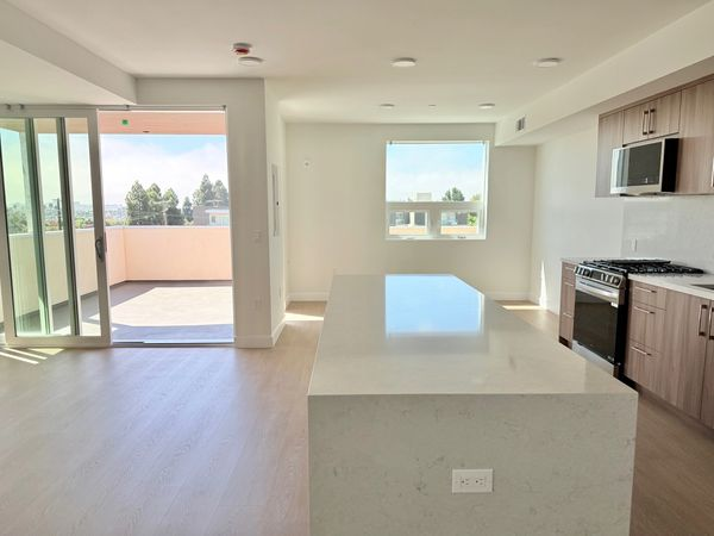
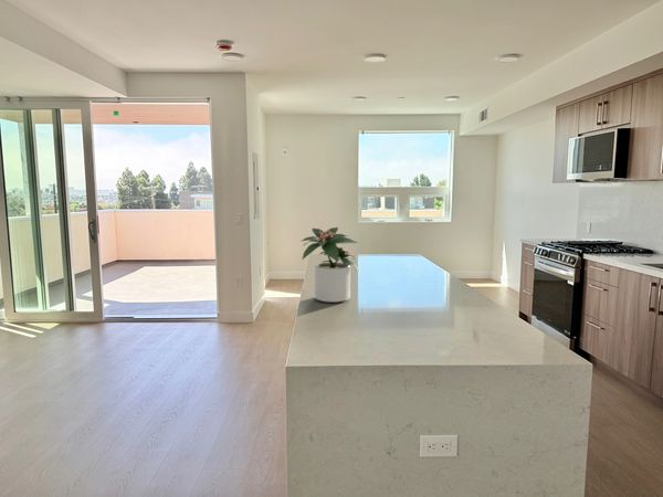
+ potted plant [301,226,362,304]
